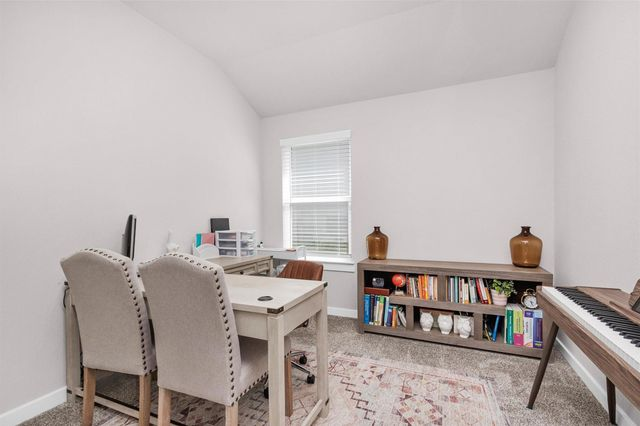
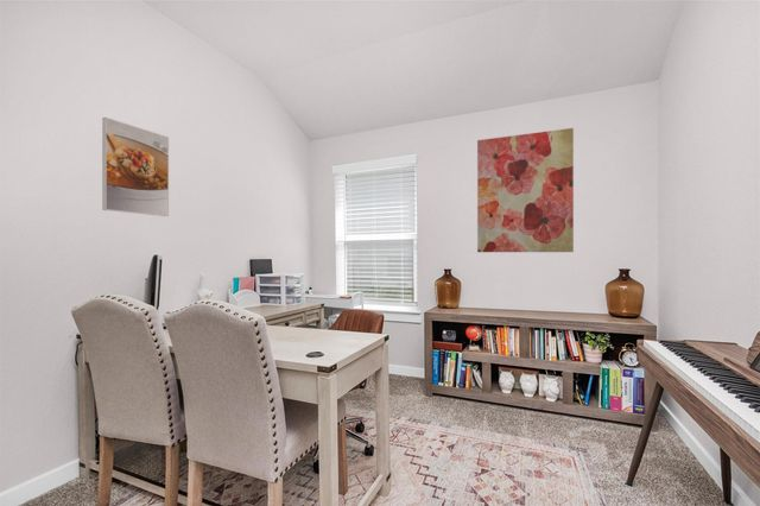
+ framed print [101,116,170,217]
+ wall art [476,127,575,253]
